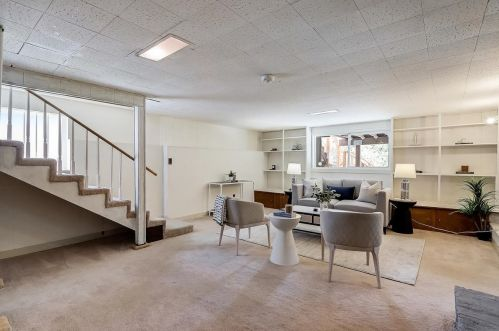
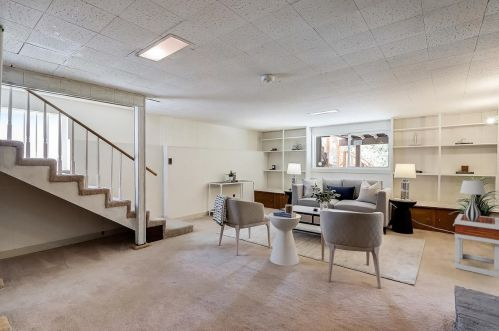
+ table lamp [459,179,486,221]
+ side table [452,213,499,279]
